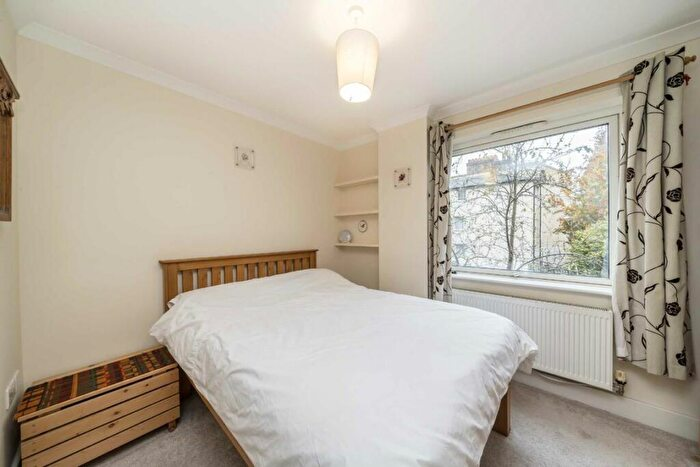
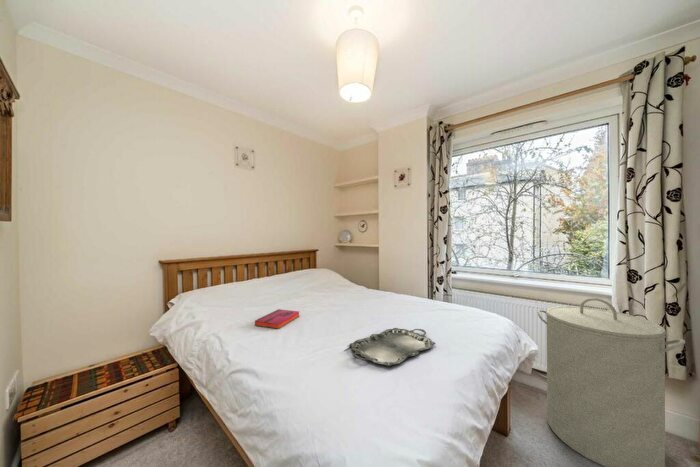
+ serving tray [349,327,437,367]
+ hardback book [254,308,301,330]
+ laundry hamper [537,297,686,467]
